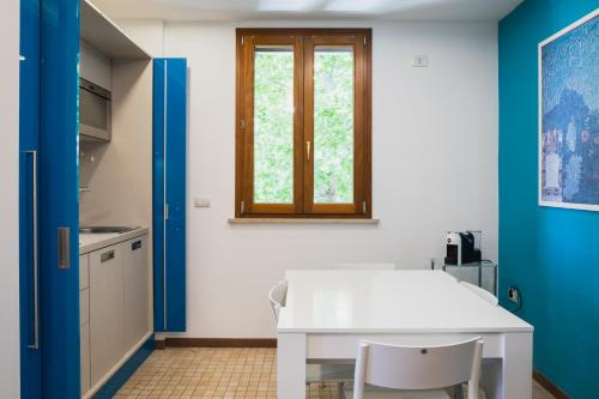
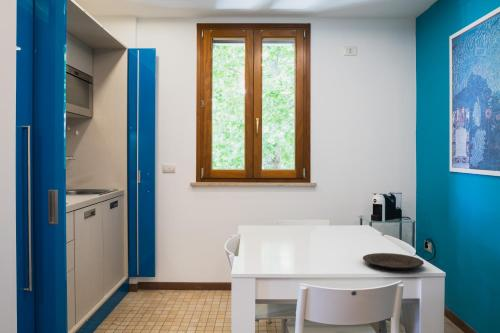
+ plate [362,252,425,271]
